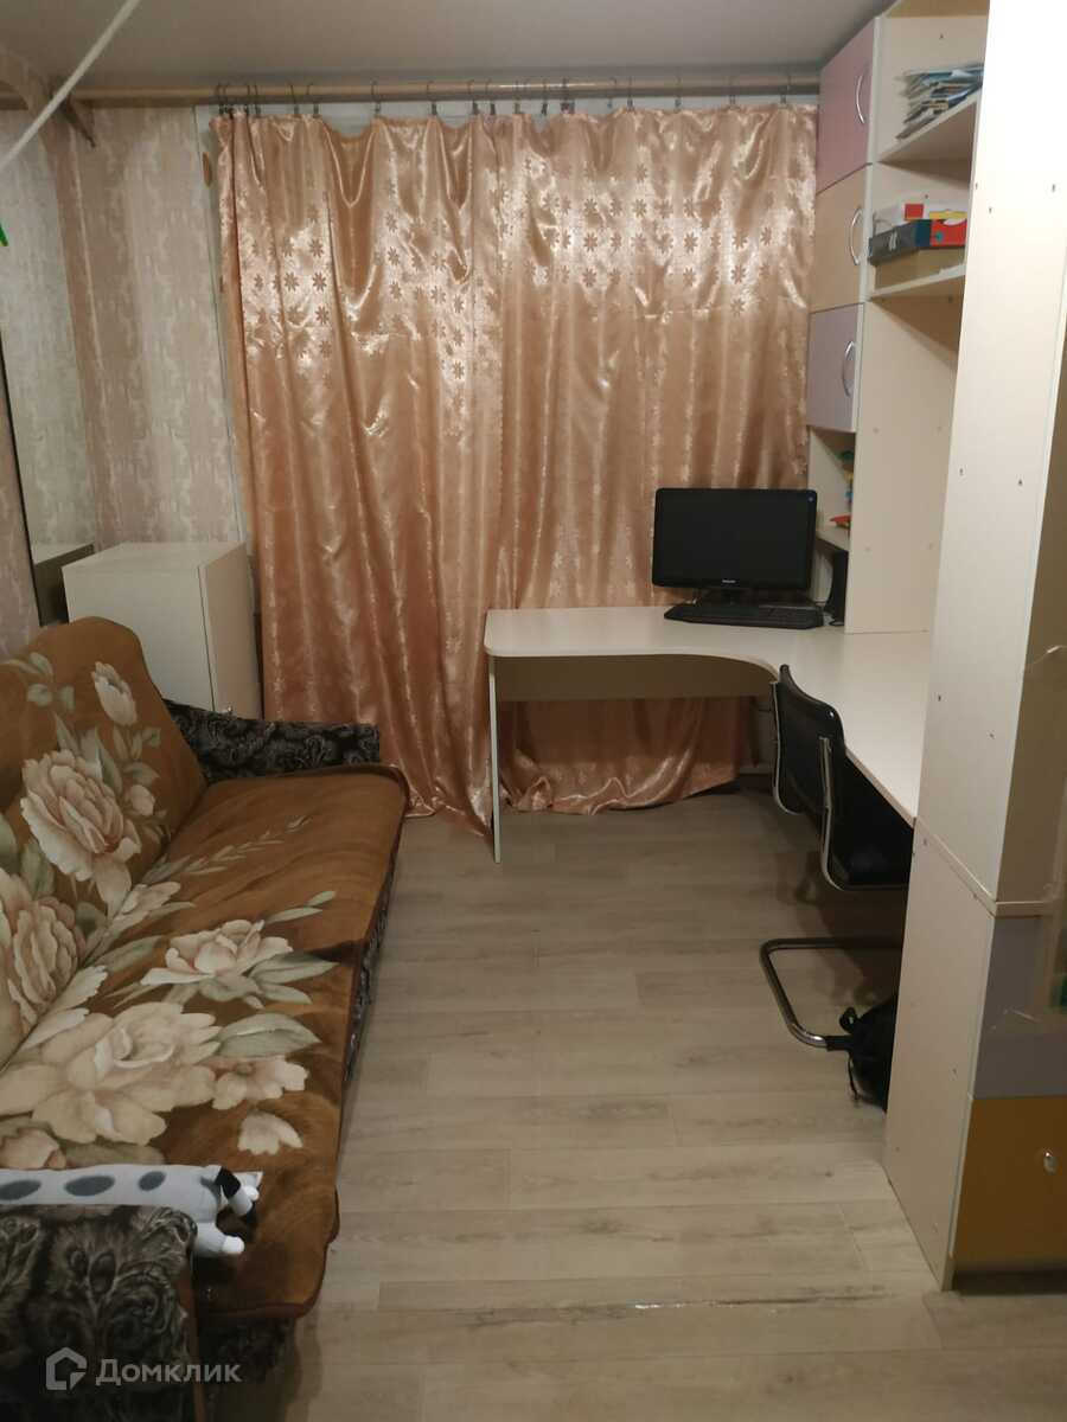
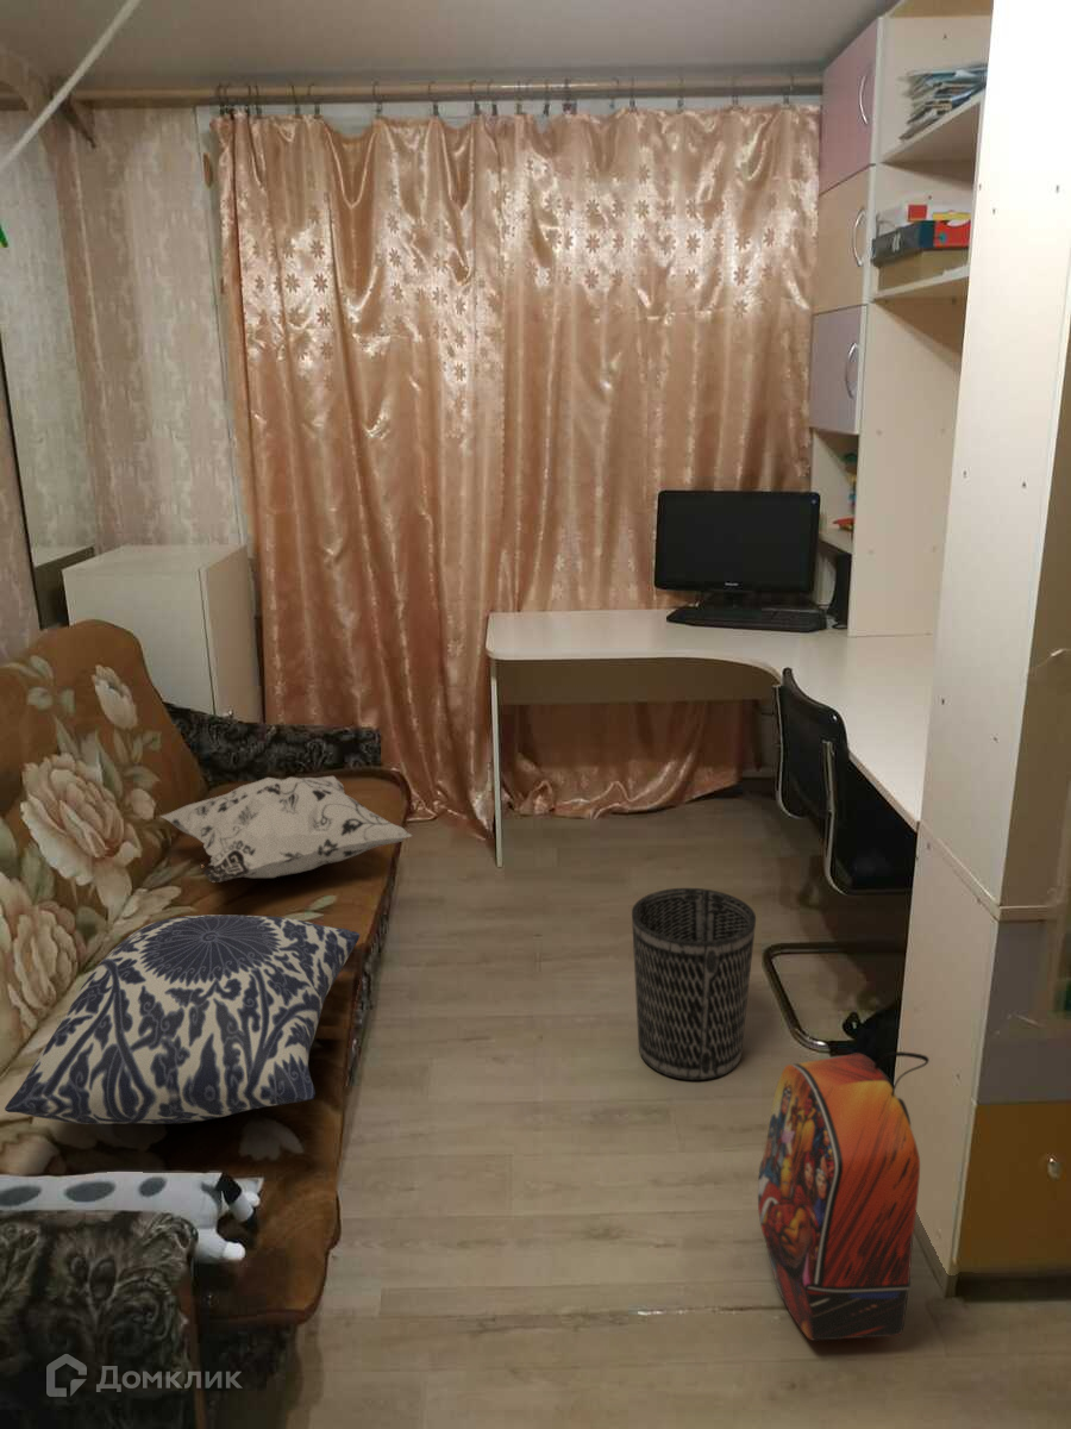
+ cushion [4,913,361,1125]
+ backpack [757,1050,931,1342]
+ wastebasket [631,887,757,1081]
+ decorative pillow [159,775,413,884]
